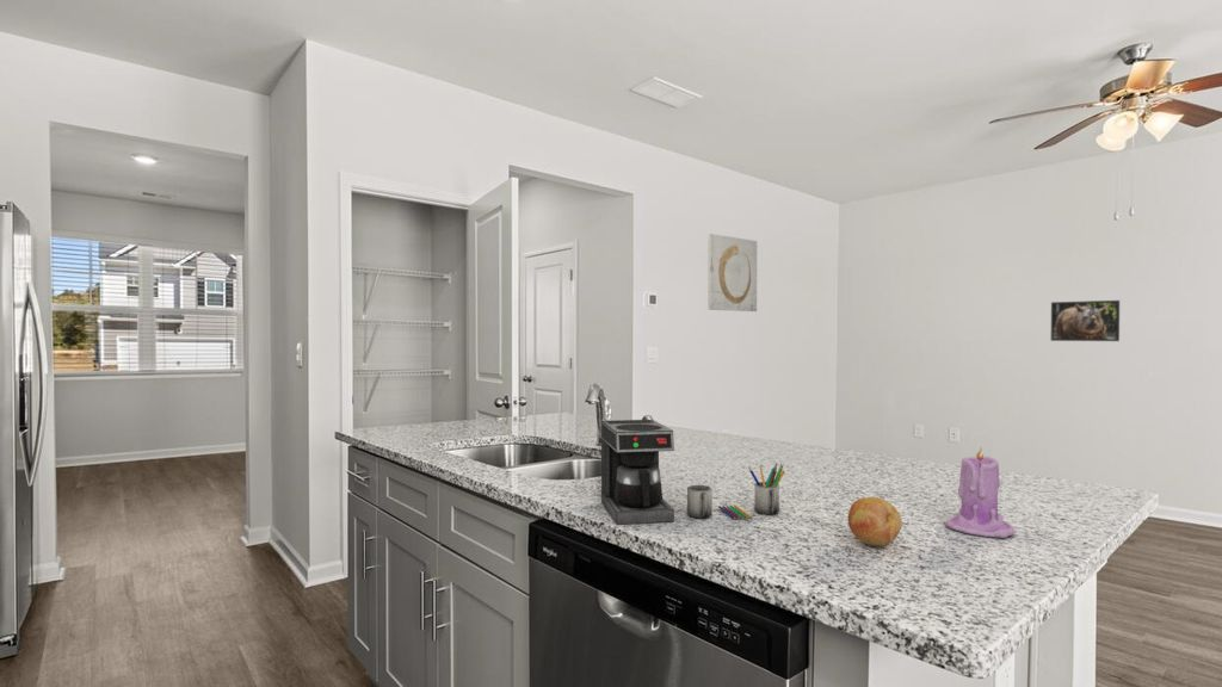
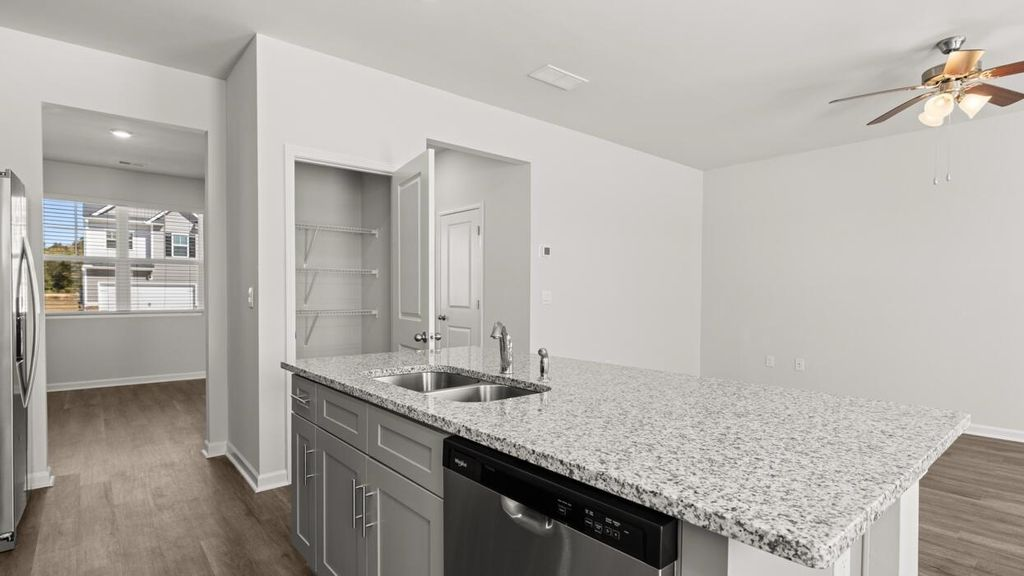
- wall art [706,233,758,312]
- candle [944,445,1016,539]
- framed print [1050,299,1121,342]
- fruit [847,496,903,547]
- coffee maker [600,419,786,526]
